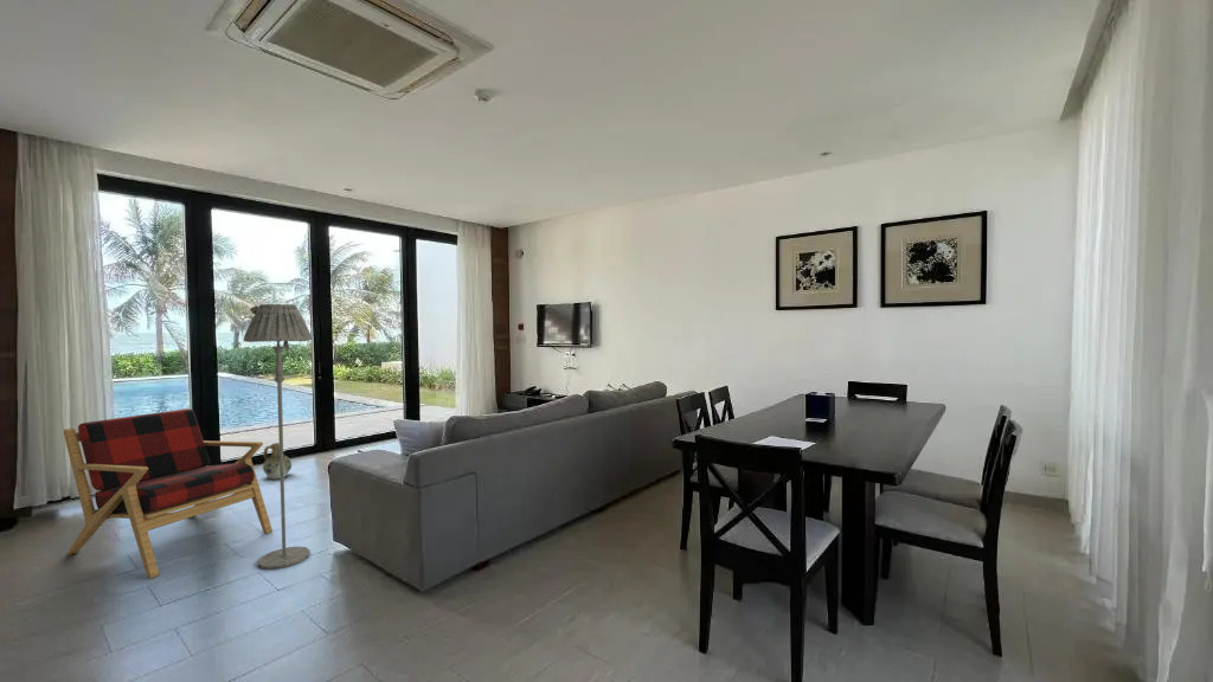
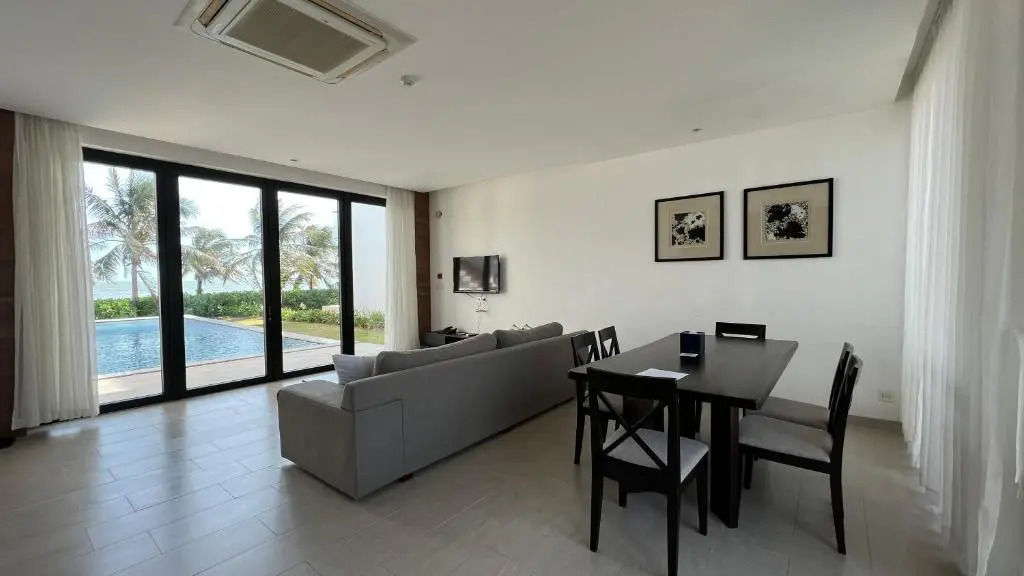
- armchair [63,407,274,579]
- ceramic jug [262,442,293,480]
- floor lamp [243,303,313,571]
